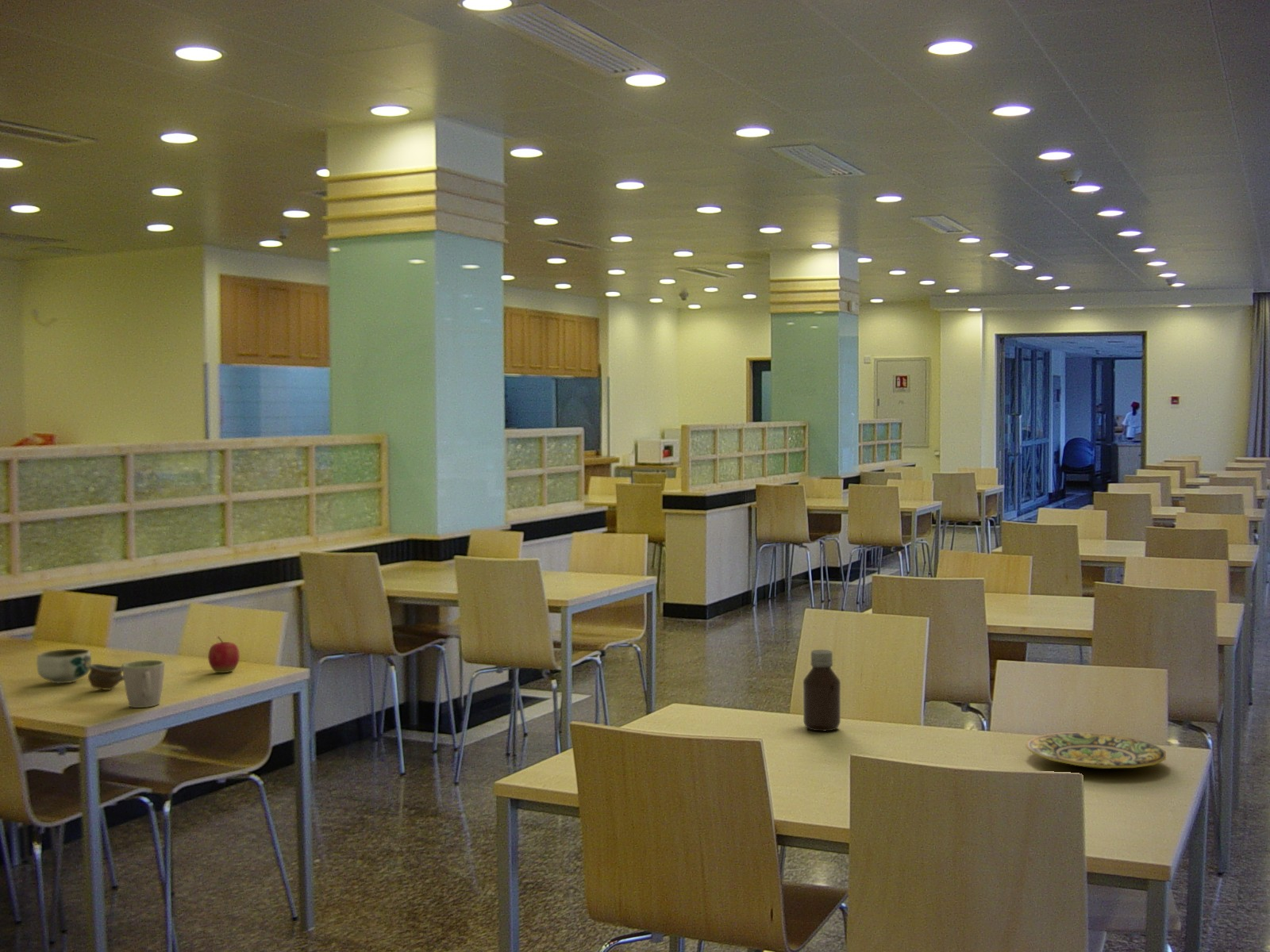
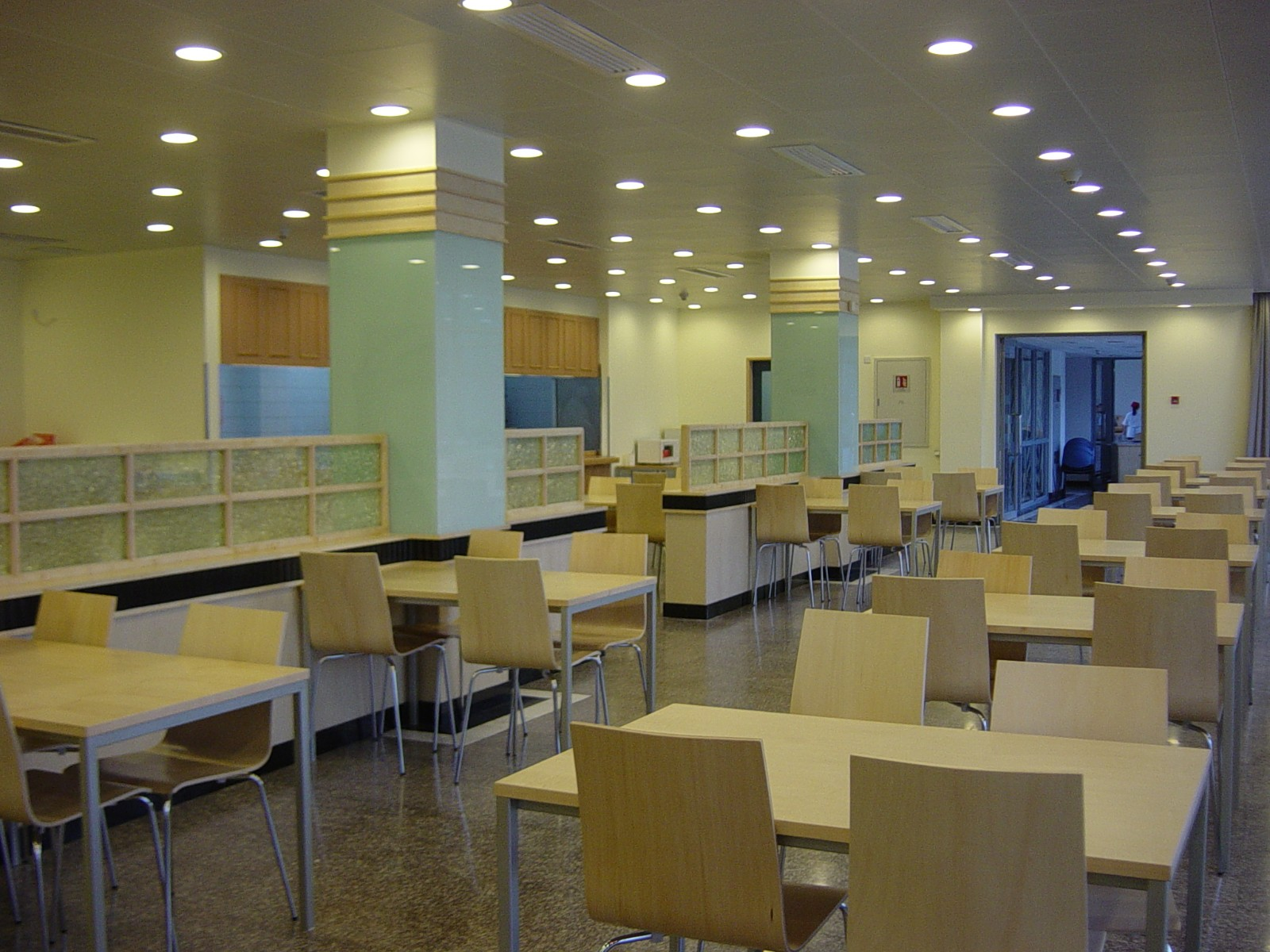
- bottle [802,649,841,732]
- plate [1025,731,1167,770]
- bowl [36,648,92,684]
- apple [207,635,241,674]
- mug [122,659,165,708]
- cup [87,662,127,691]
